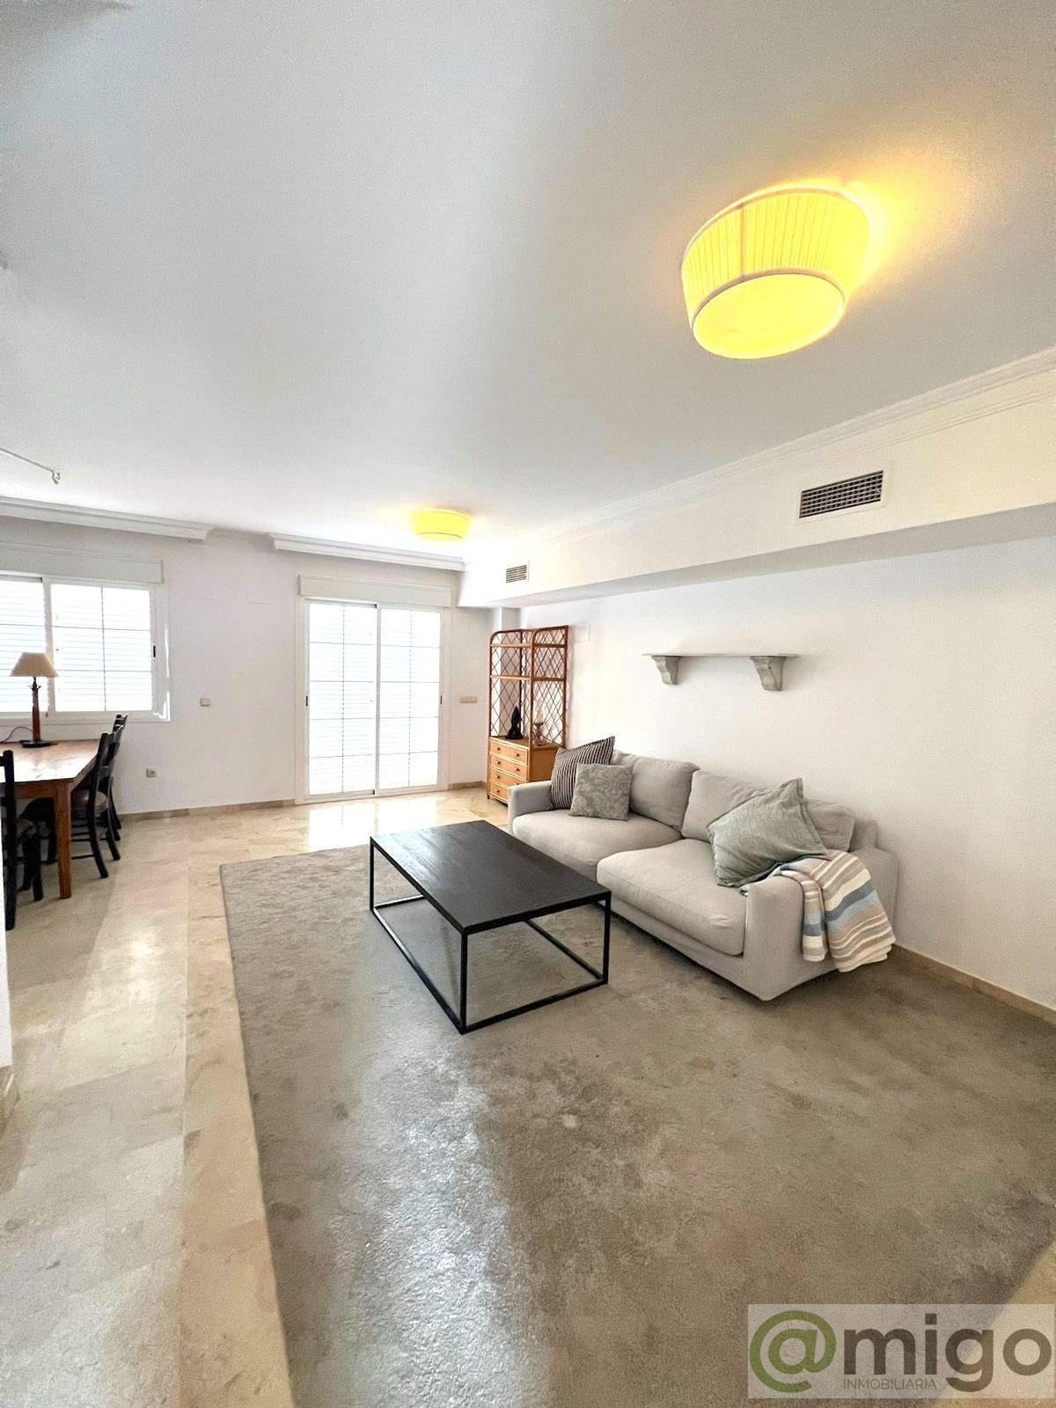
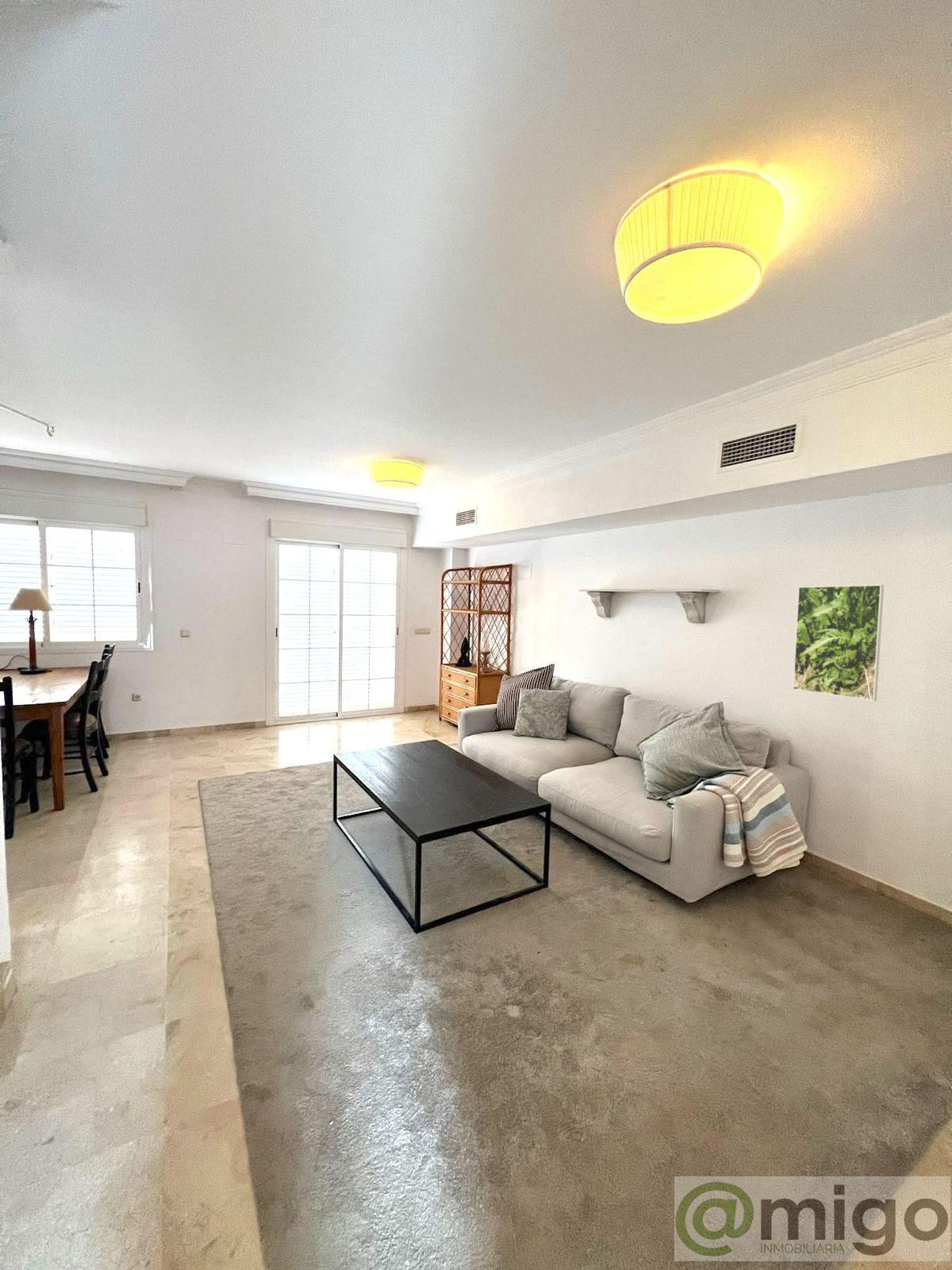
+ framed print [792,584,885,702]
